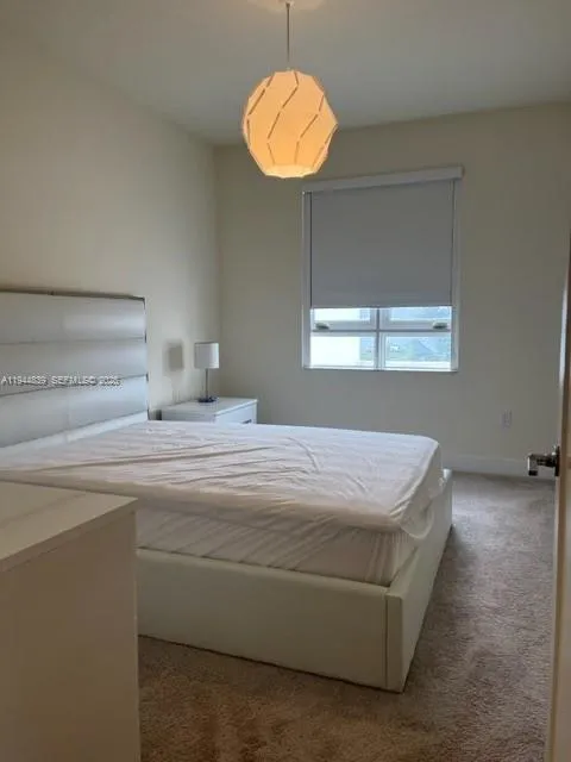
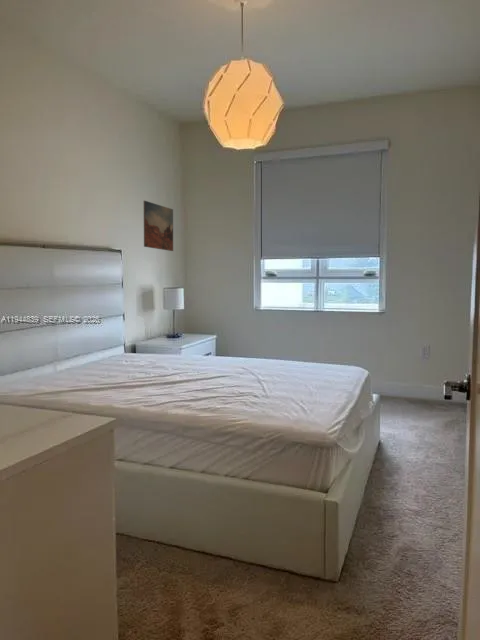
+ wall art [143,200,174,252]
